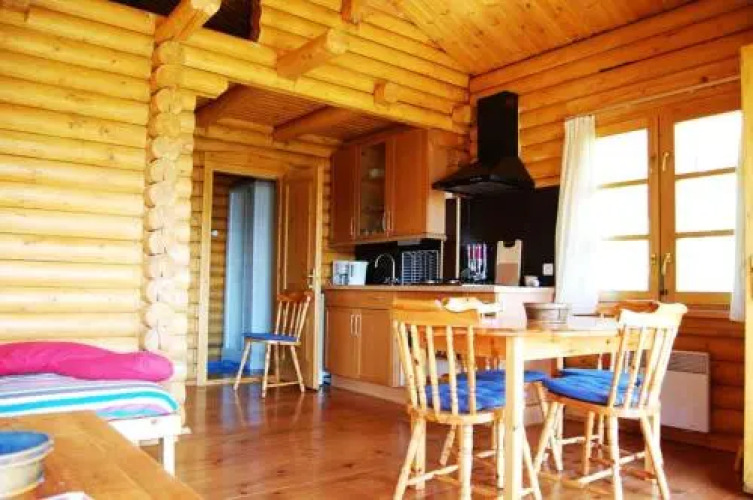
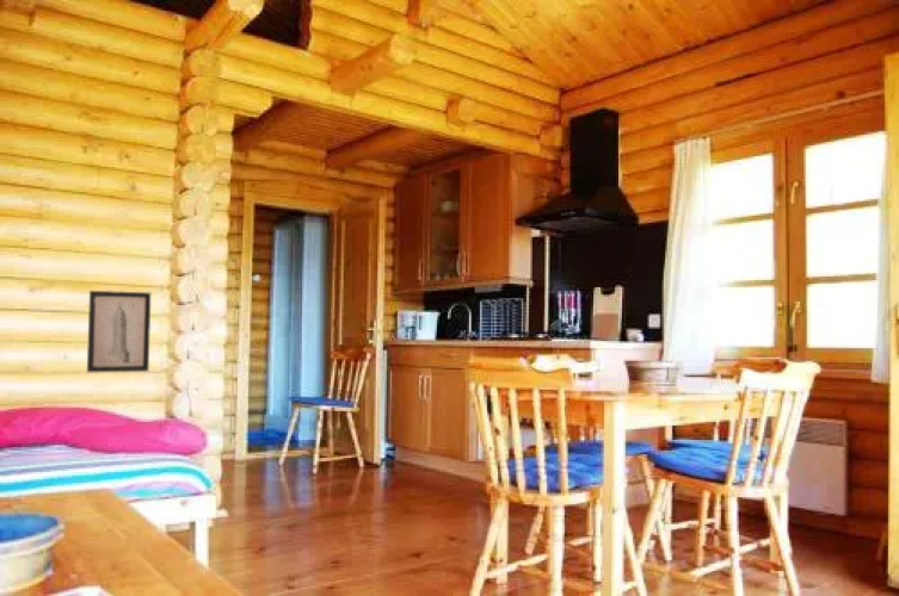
+ wall art [86,290,152,373]
